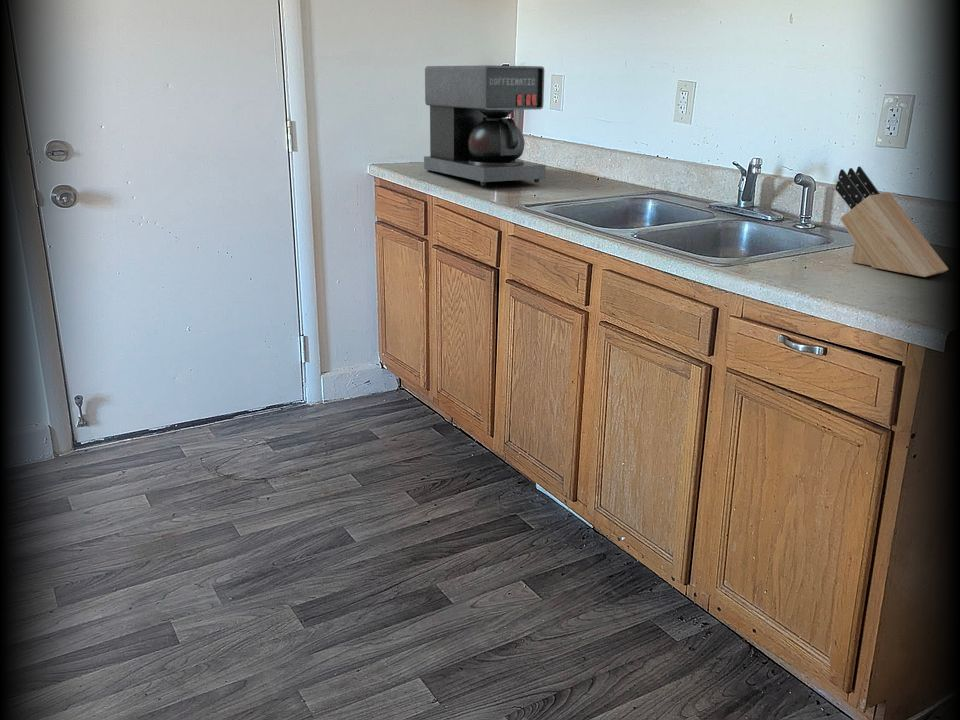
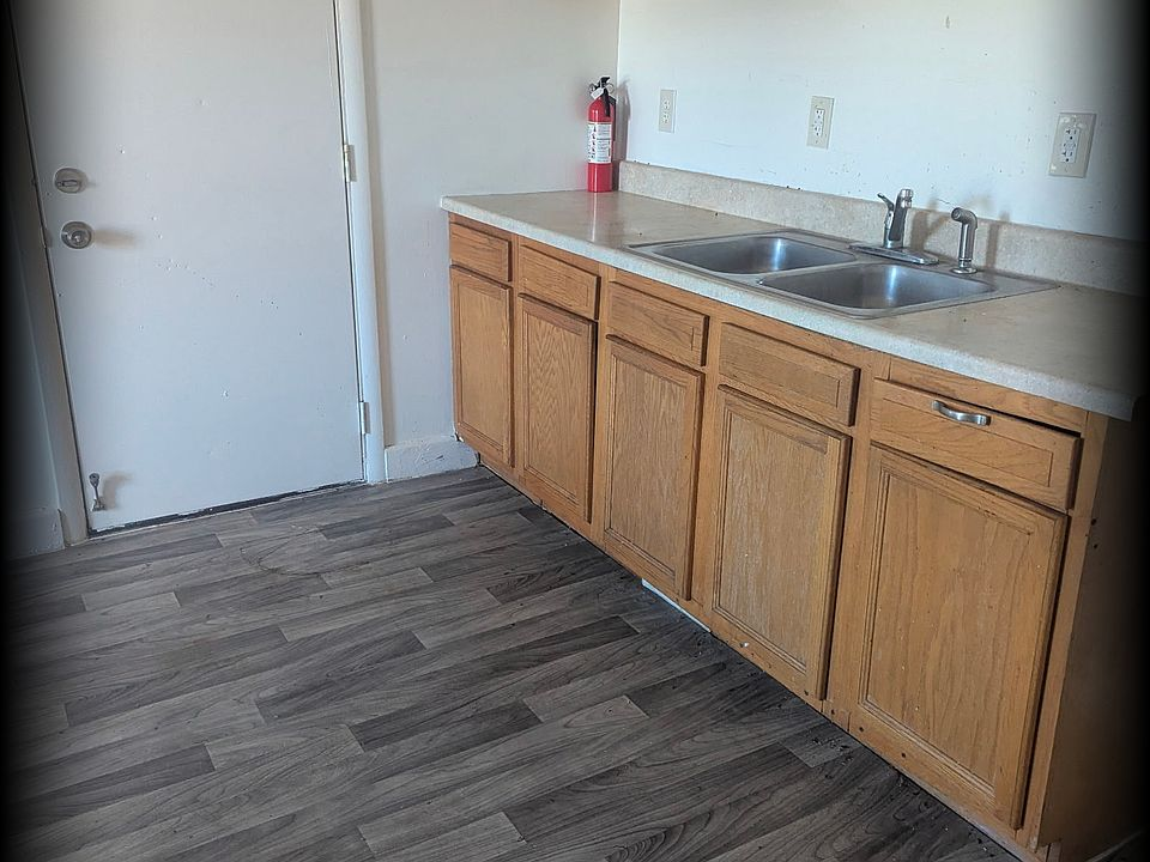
- knife block [835,166,949,278]
- coffee maker [423,64,547,187]
